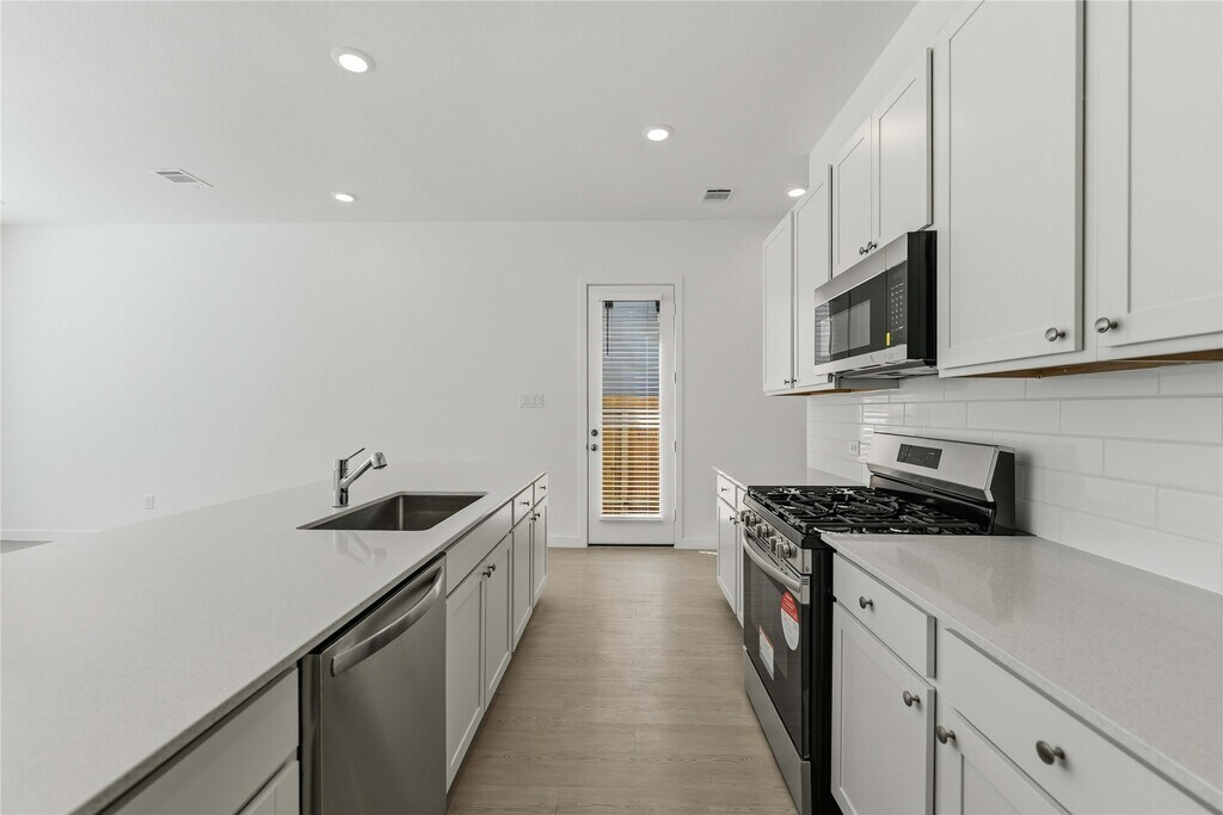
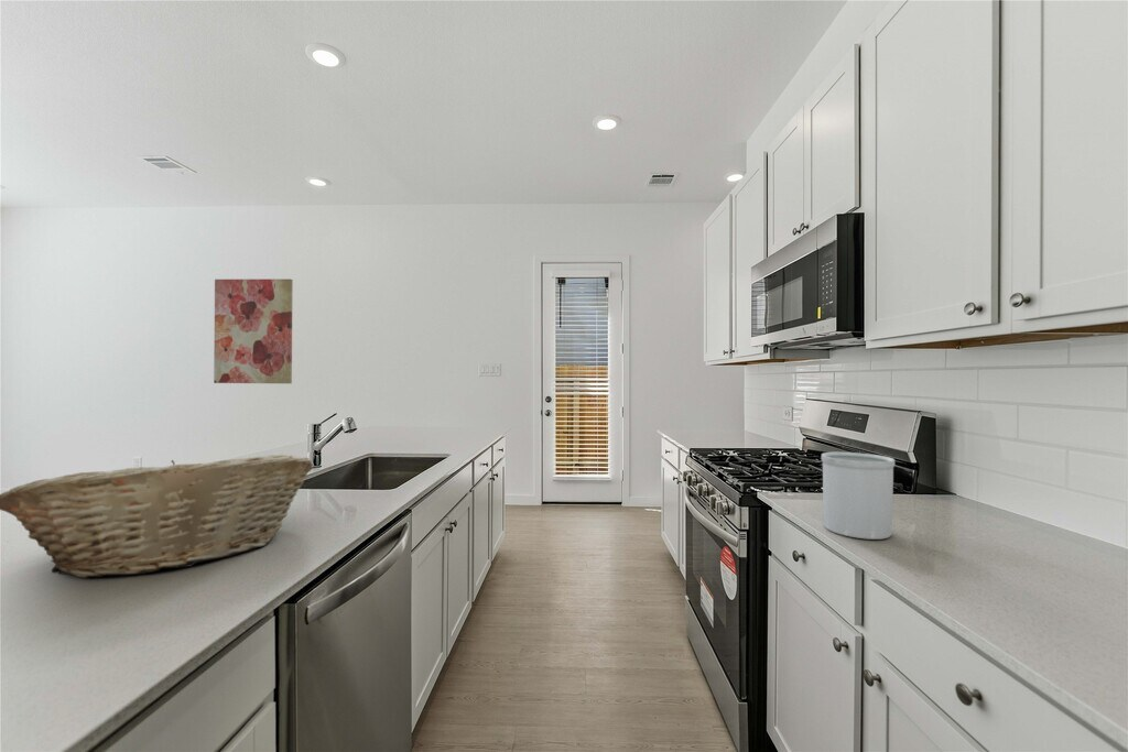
+ wall art [213,277,294,384]
+ utensil holder [821,451,896,541]
+ fruit basket [0,454,314,579]
